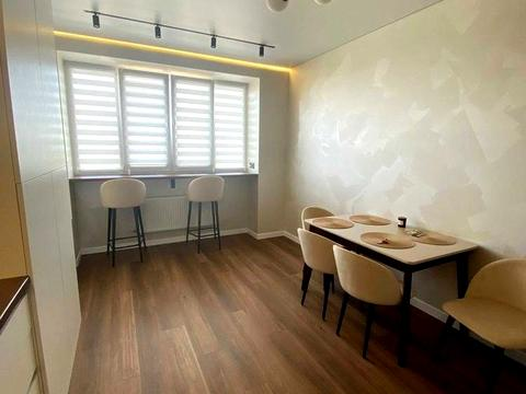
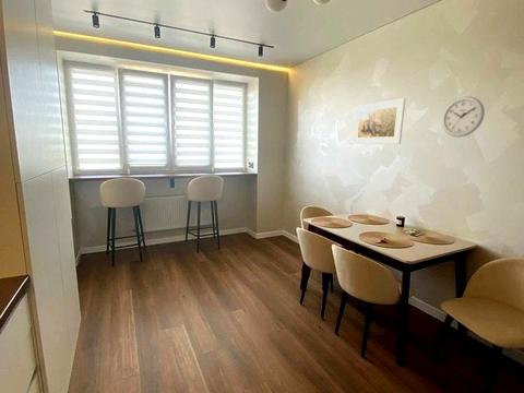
+ wall clock [441,95,486,139]
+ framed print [352,97,406,145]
